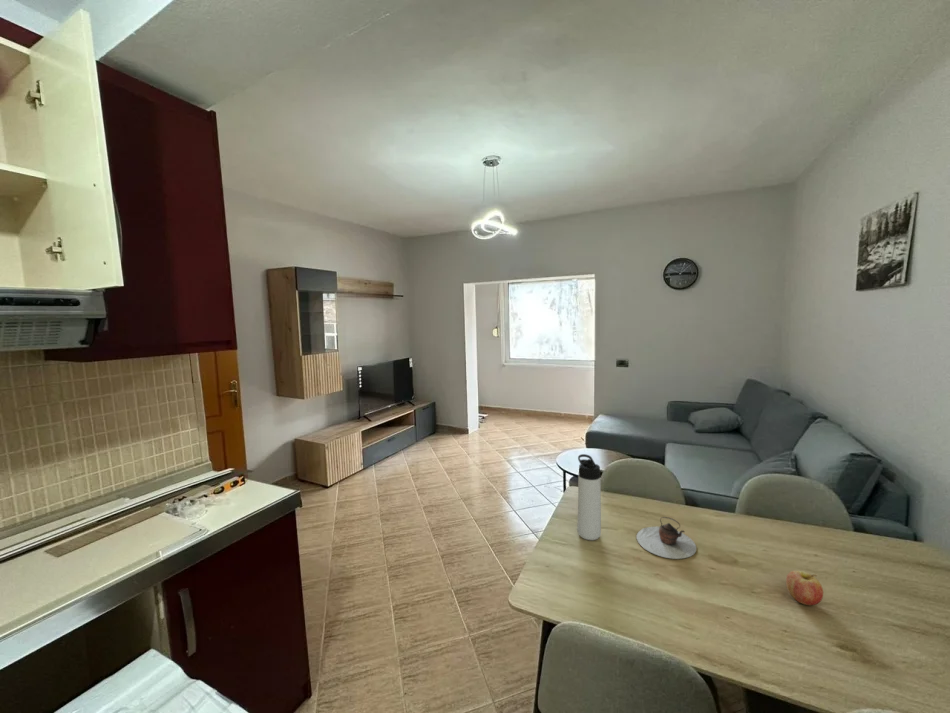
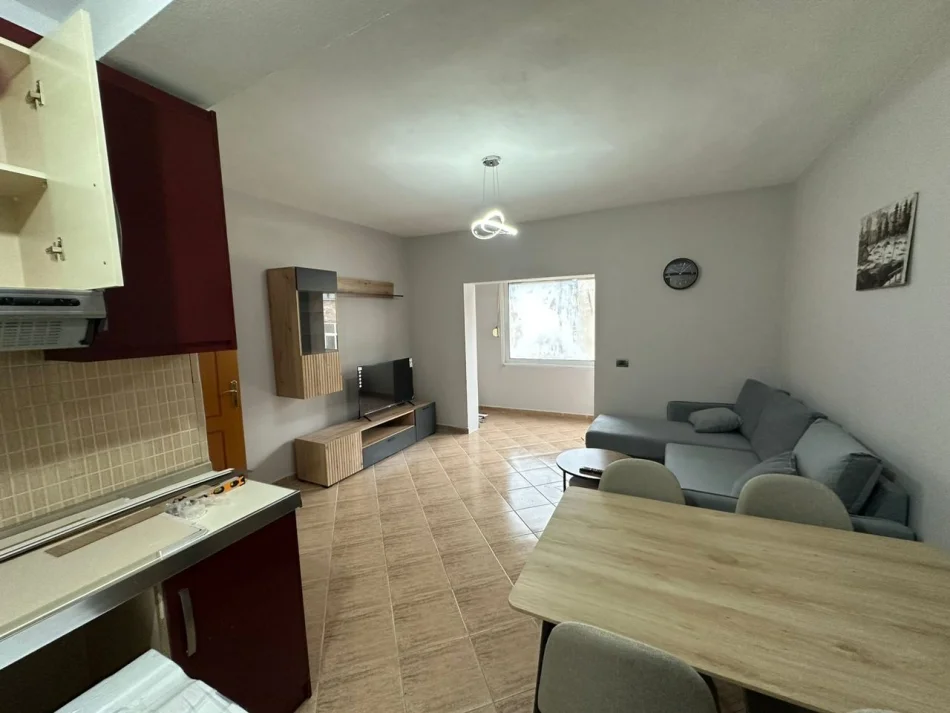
- thermos bottle [576,453,602,541]
- fruit [785,570,824,606]
- teapot [636,516,697,560]
